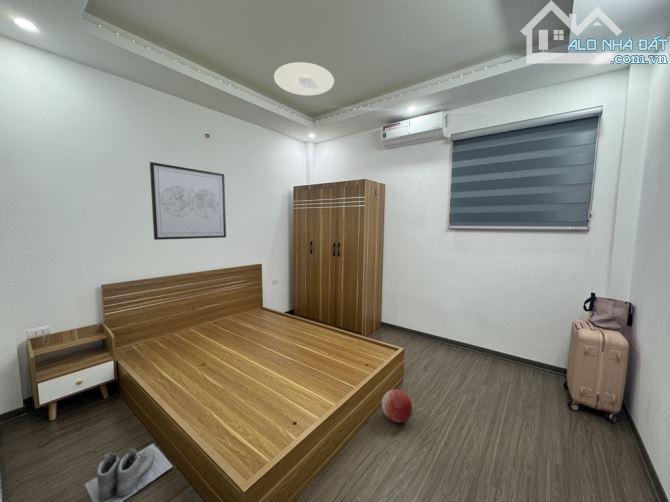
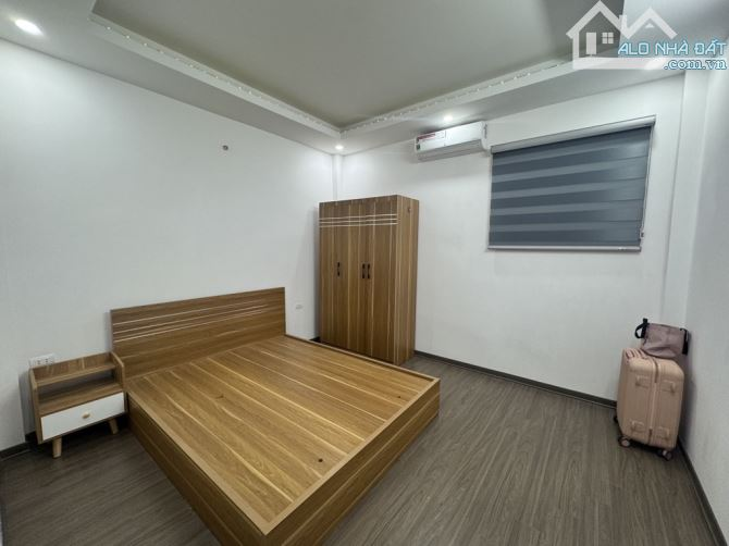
- wall art [149,161,227,241]
- boots [84,443,174,502]
- ball [381,388,413,424]
- ceiling light [273,61,335,96]
